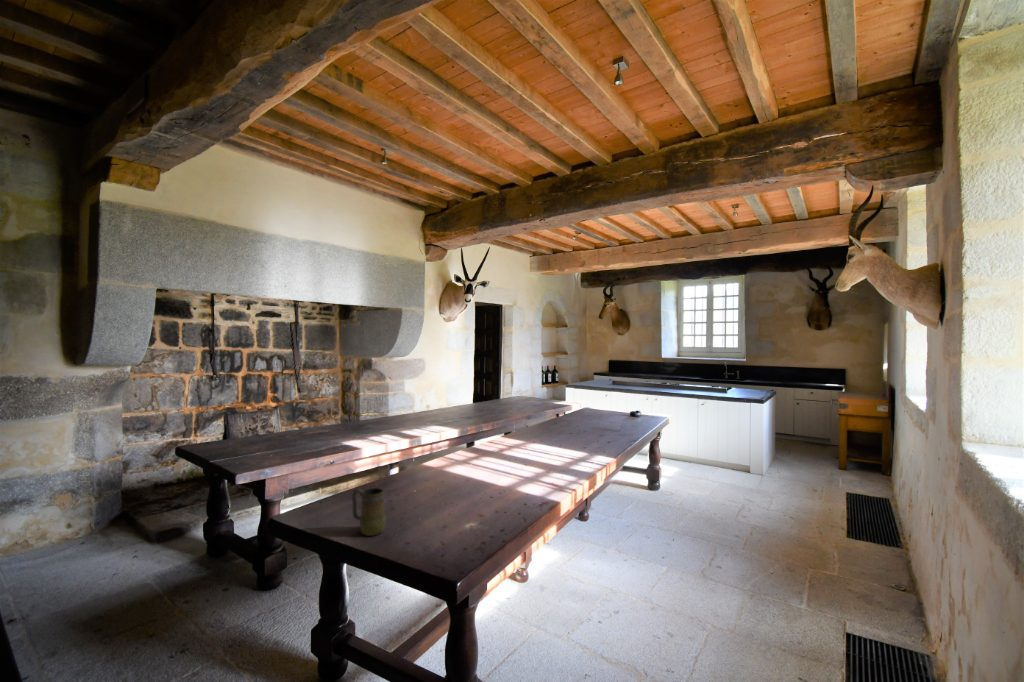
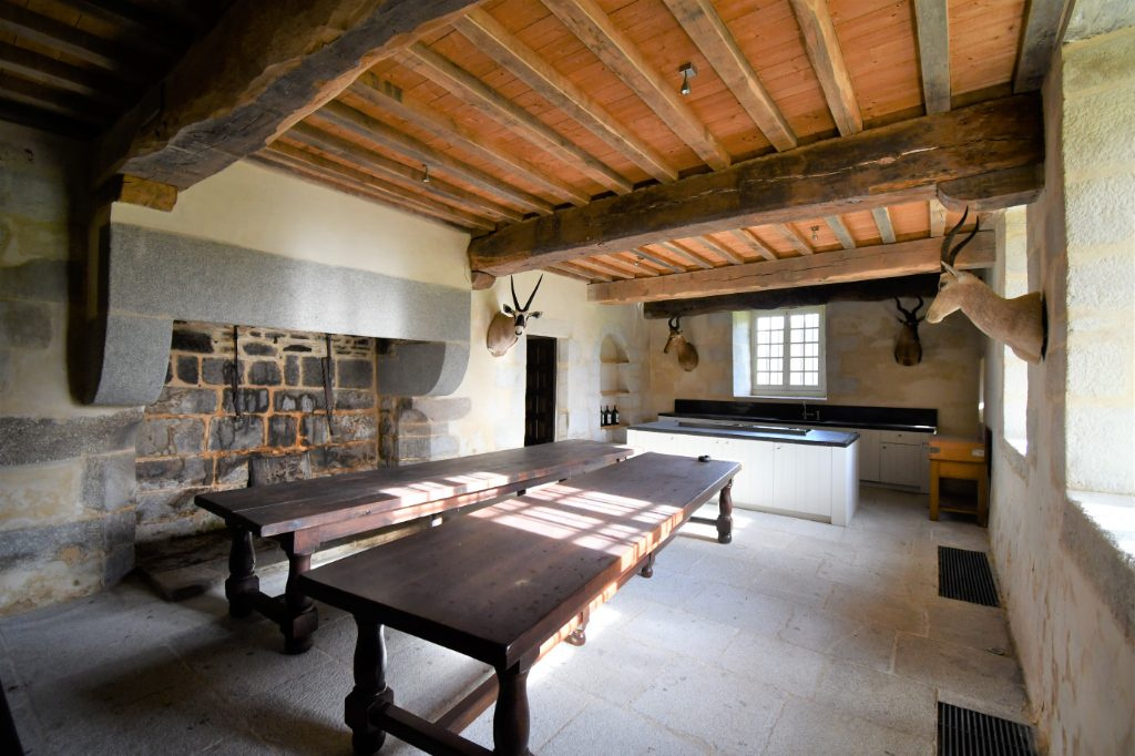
- mug [351,487,387,537]
